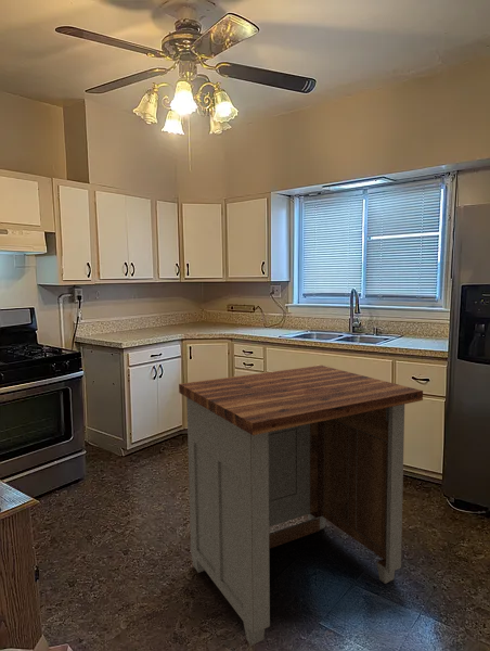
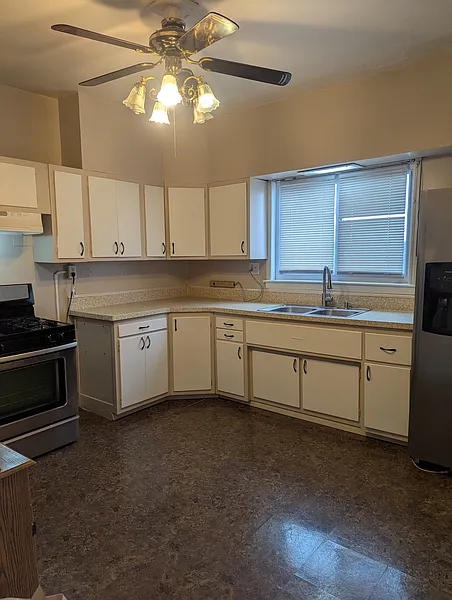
- kitchen island [178,365,424,647]
